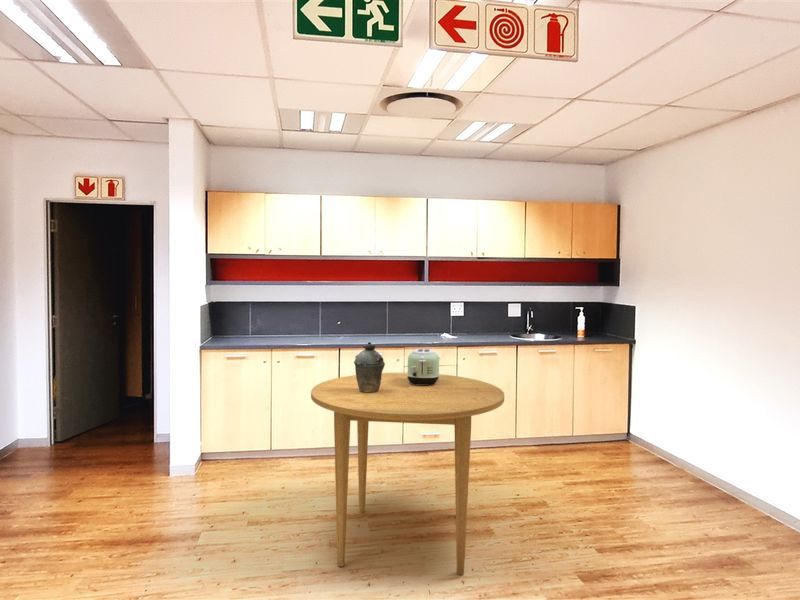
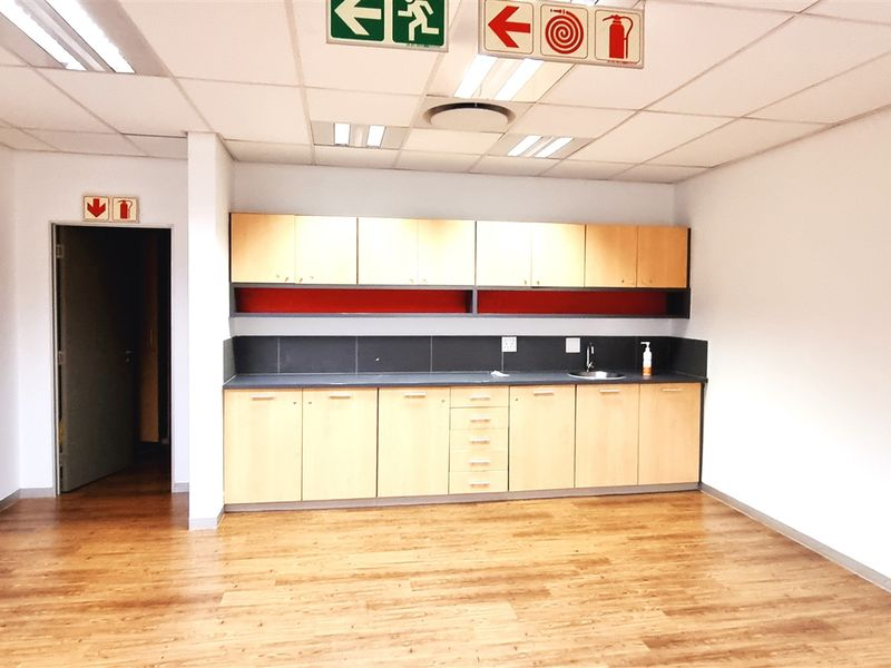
- kettle [353,341,386,393]
- toaster [406,348,440,386]
- dining table [310,372,505,576]
